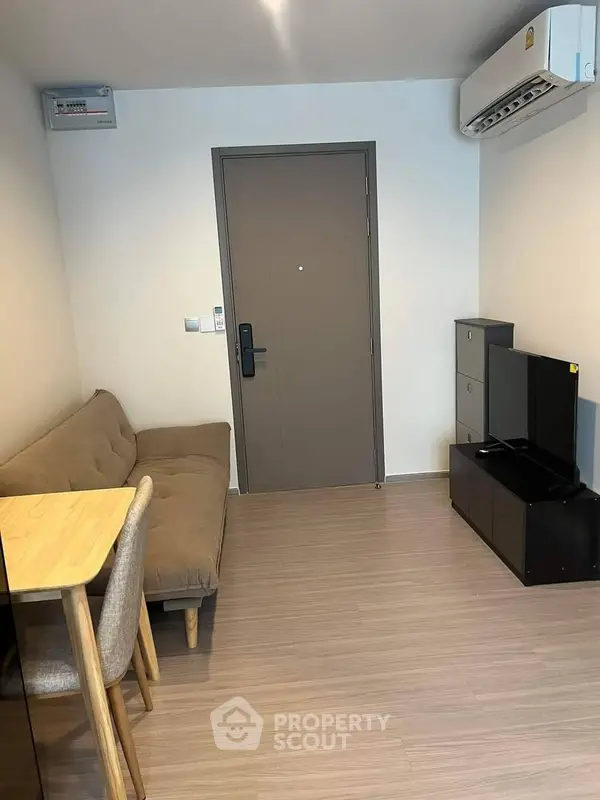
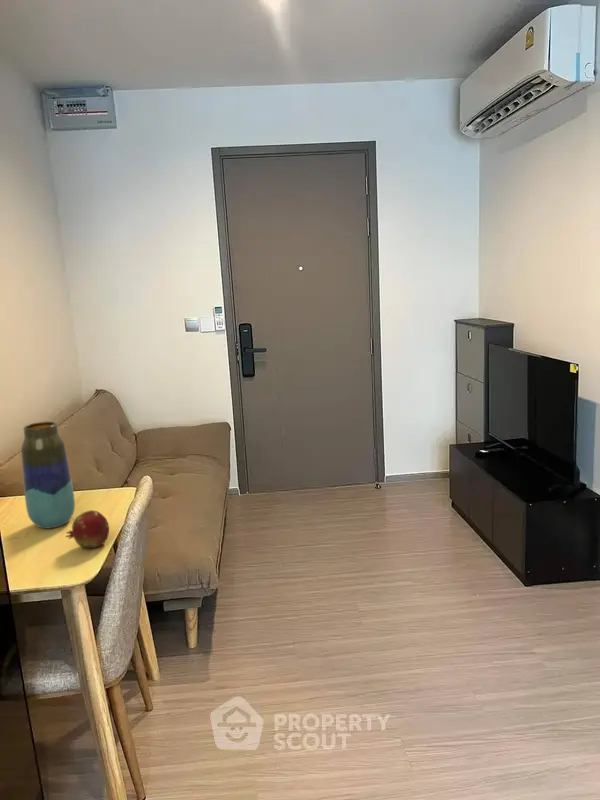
+ fruit [65,509,110,549]
+ vase [20,421,76,529]
